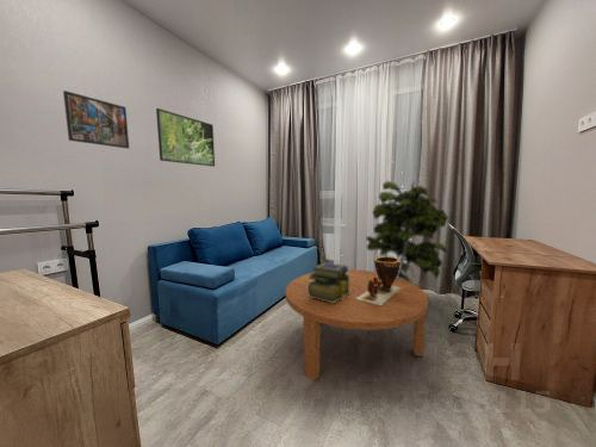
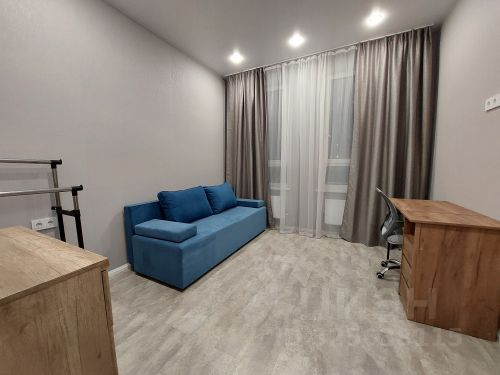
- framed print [155,107,216,167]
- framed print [62,89,130,150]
- clay pot [356,255,402,305]
- coffee table [285,268,429,381]
- indoor plant [365,180,449,283]
- stack of books [308,261,352,303]
